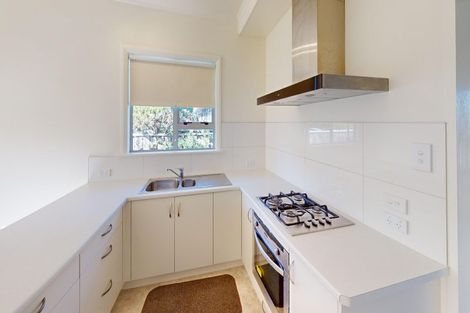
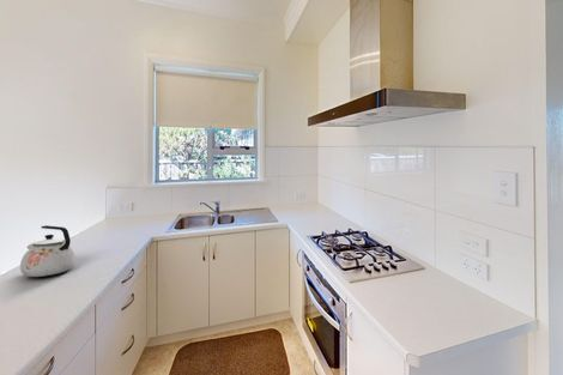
+ kettle [19,224,77,278]
